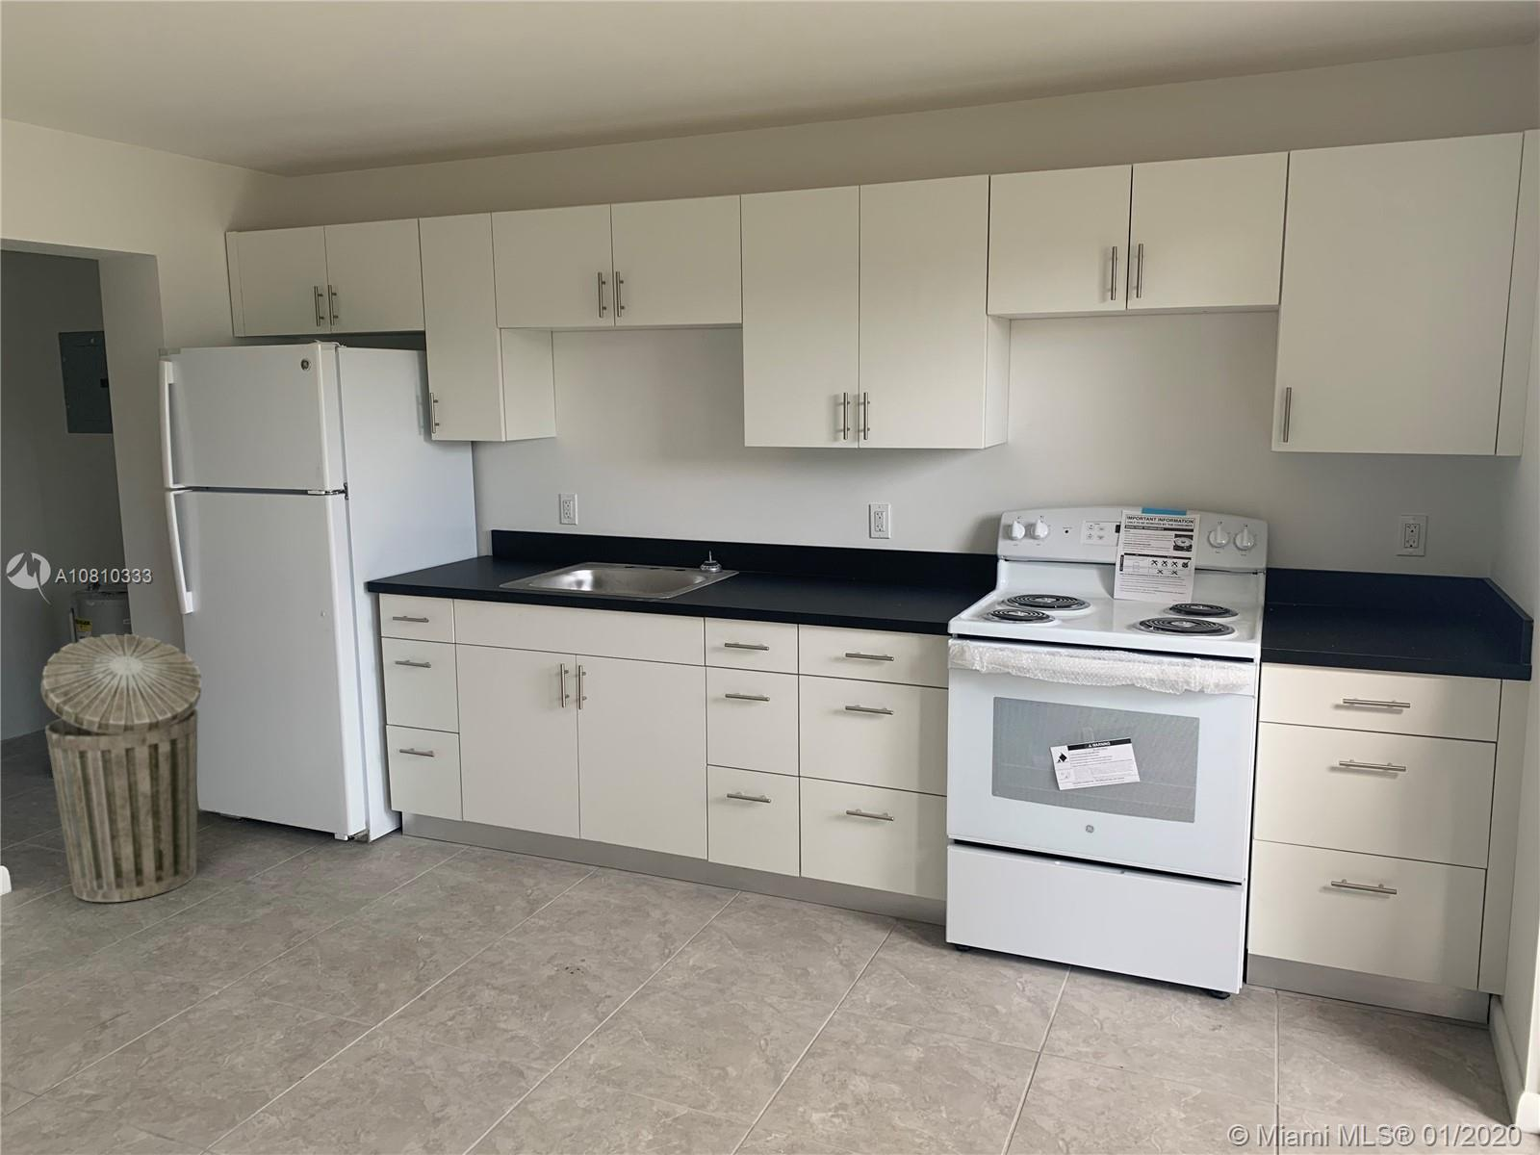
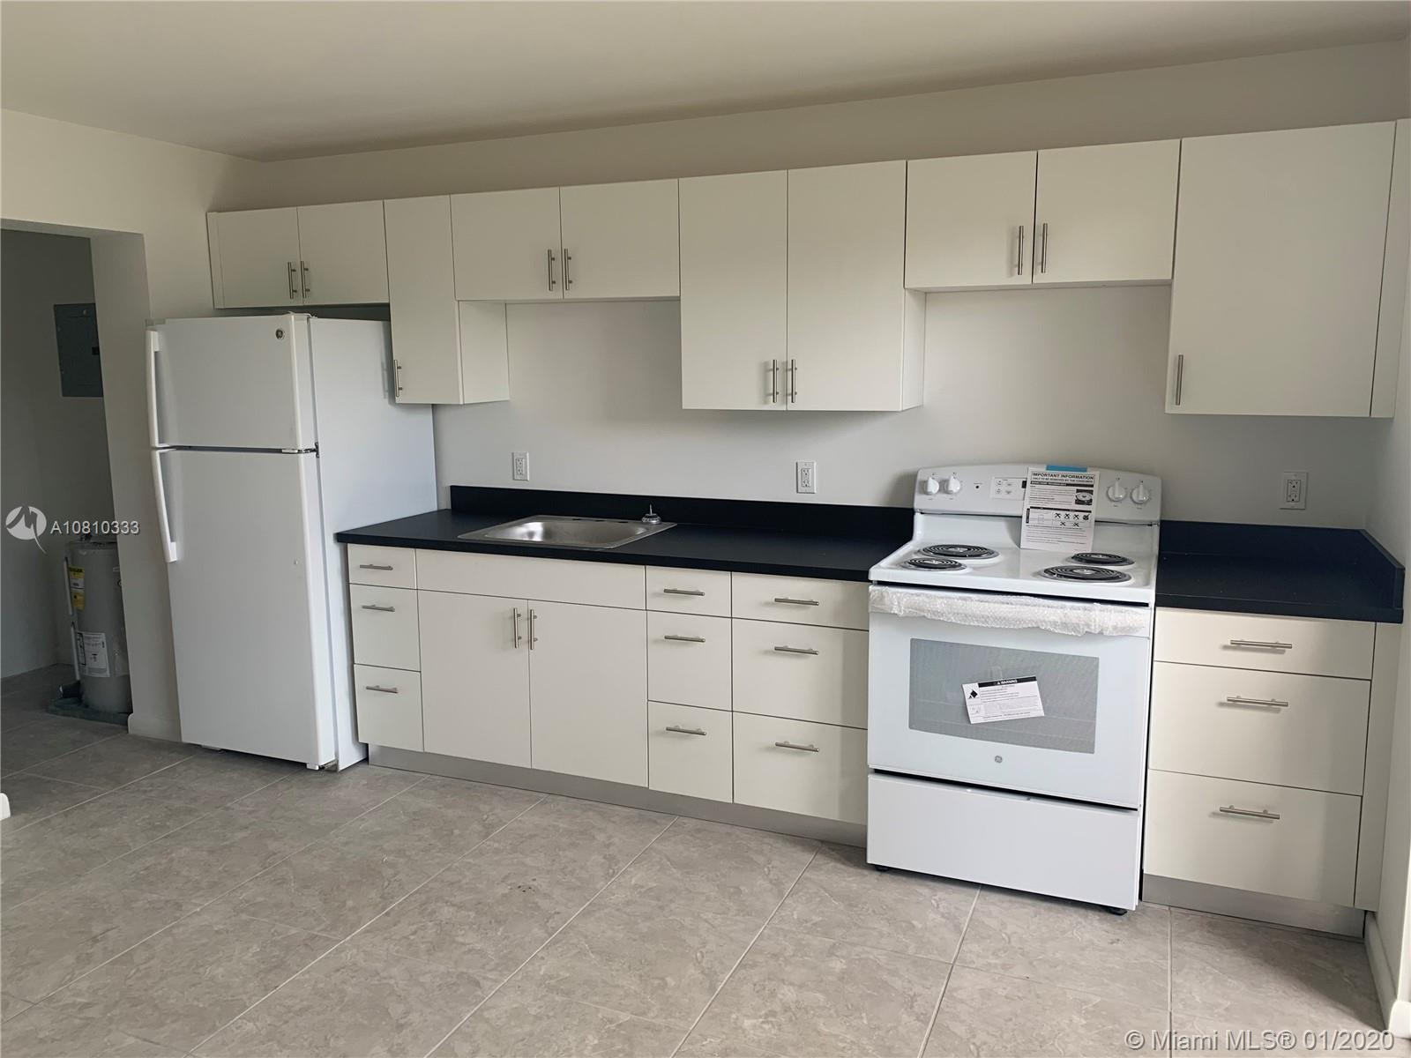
- trash can [40,633,203,903]
